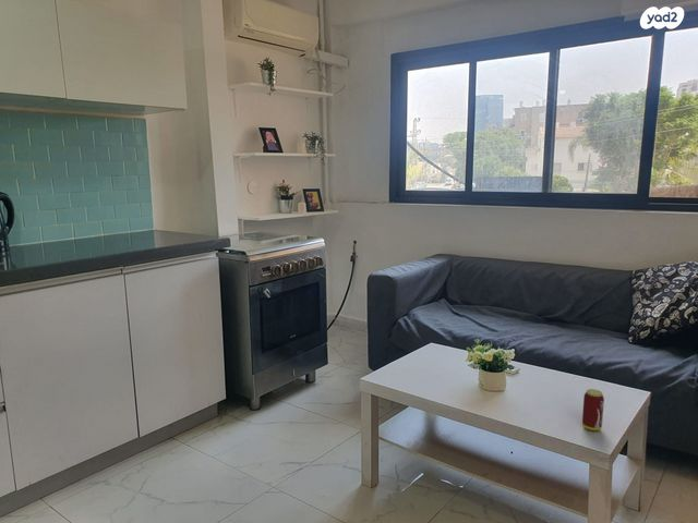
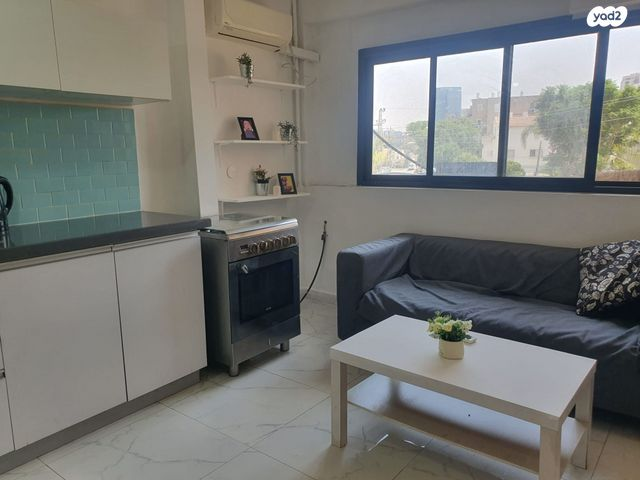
- beverage can [581,388,605,431]
